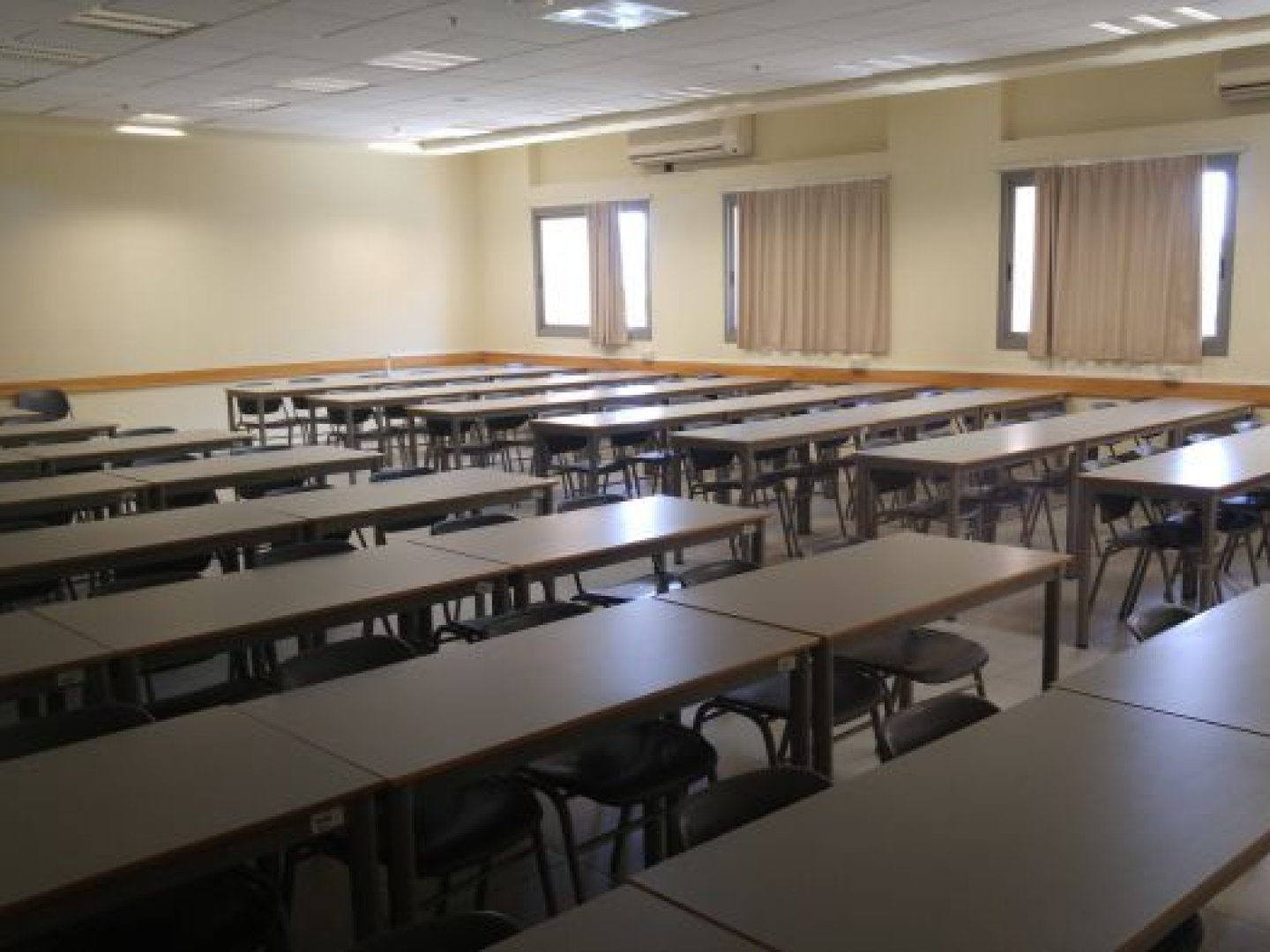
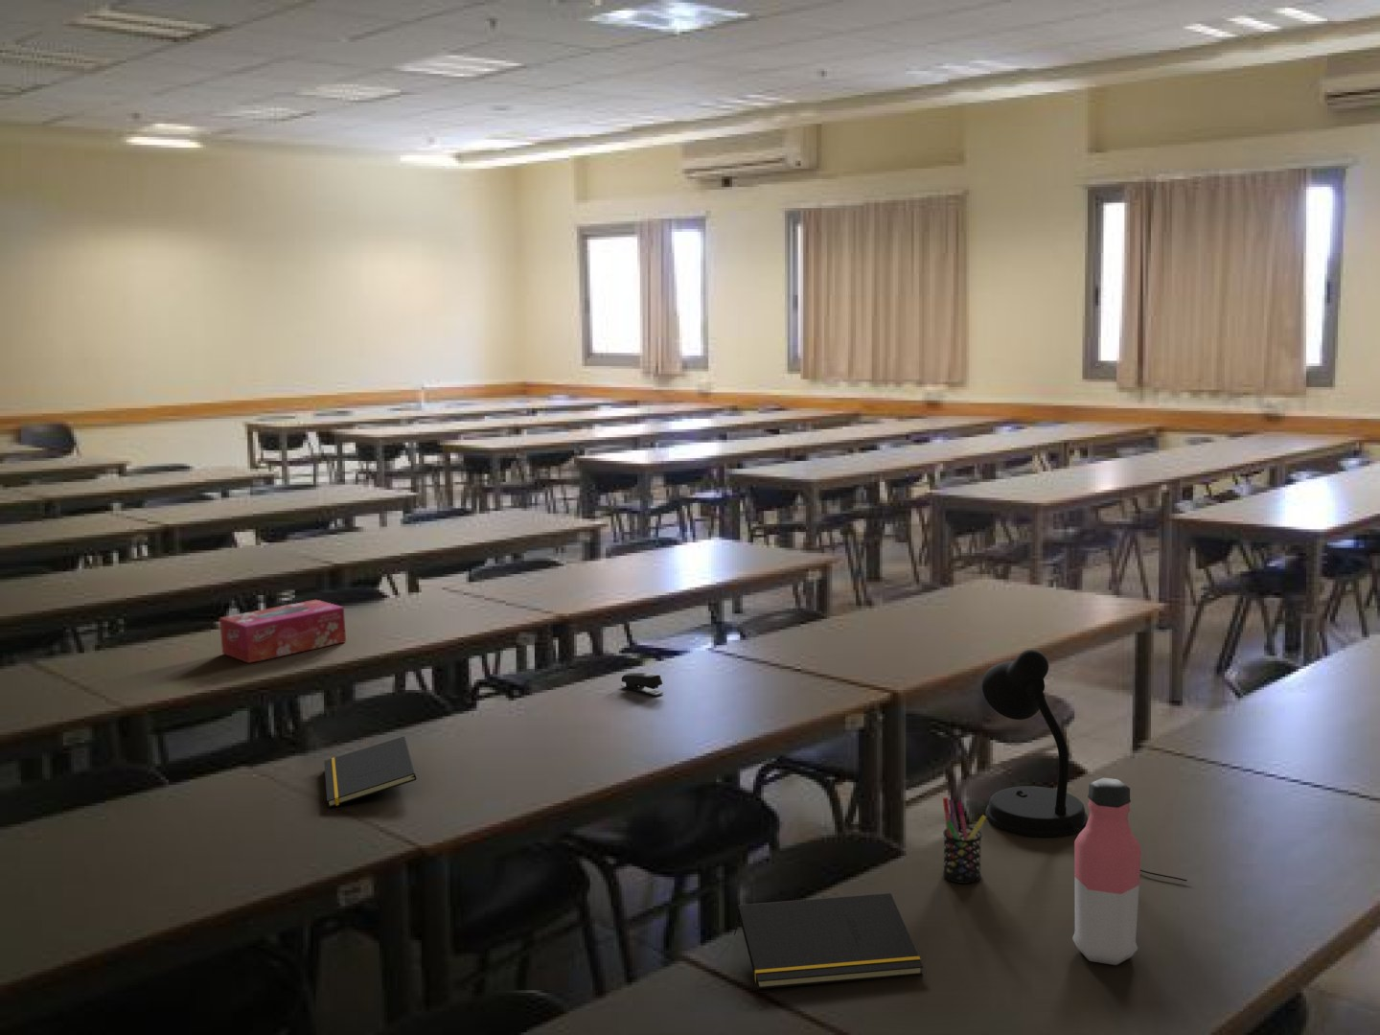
+ tissue box [218,599,347,664]
+ water bottle [1071,777,1142,967]
+ pen holder [942,797,987,885]
+ notepad [733,893,924,990]
+ notepad [323,735,417,808]
+ desk lamp [981,649,1189,882]
+ stapler [620,671,664,697]
